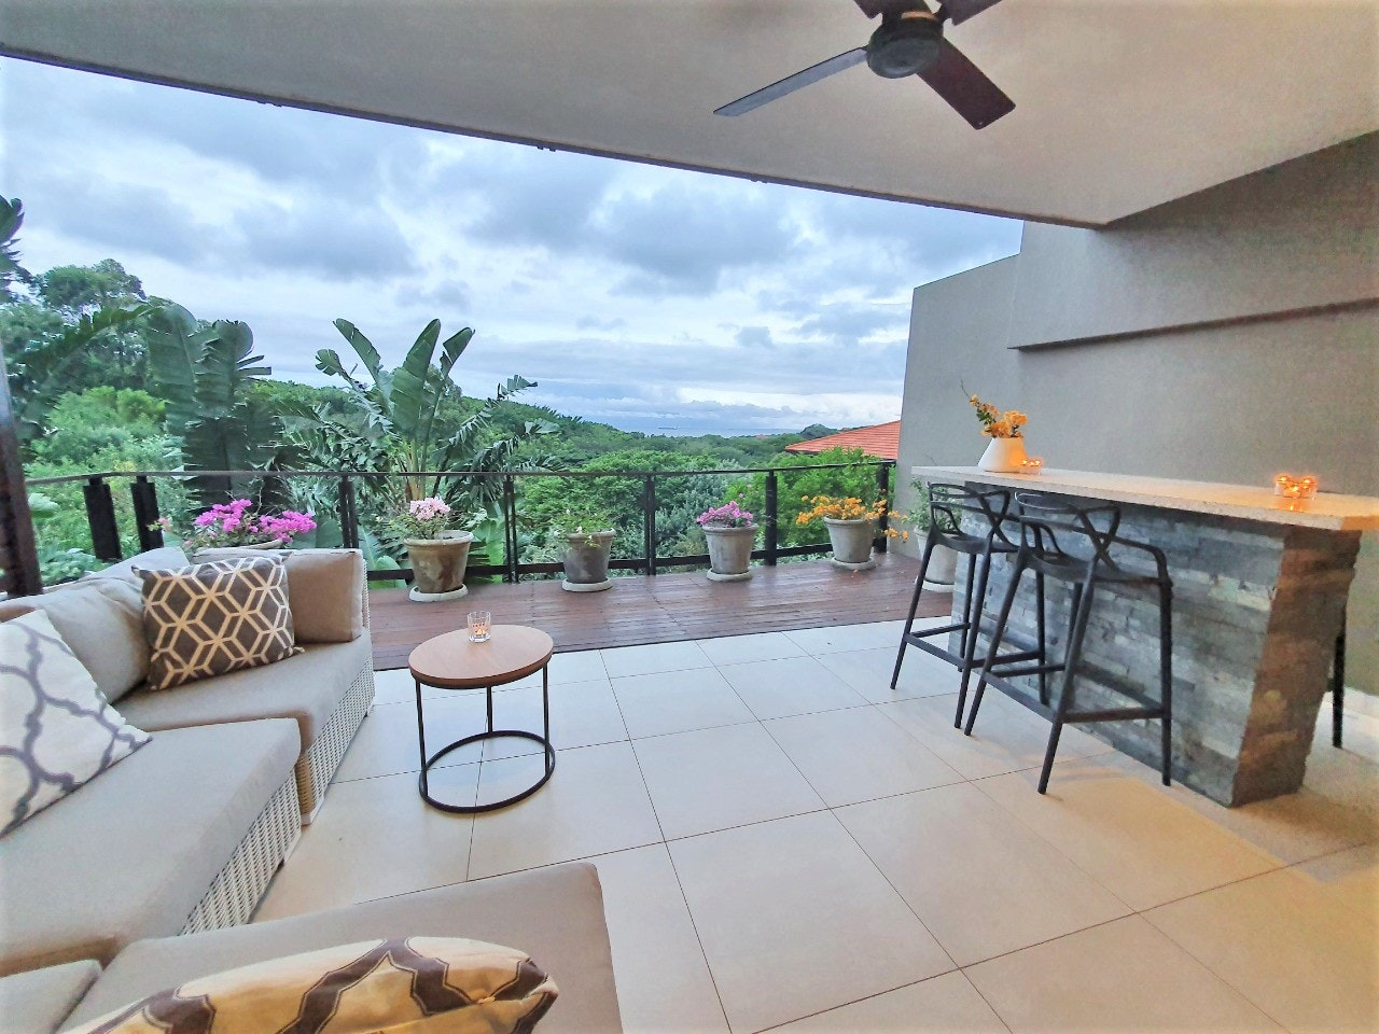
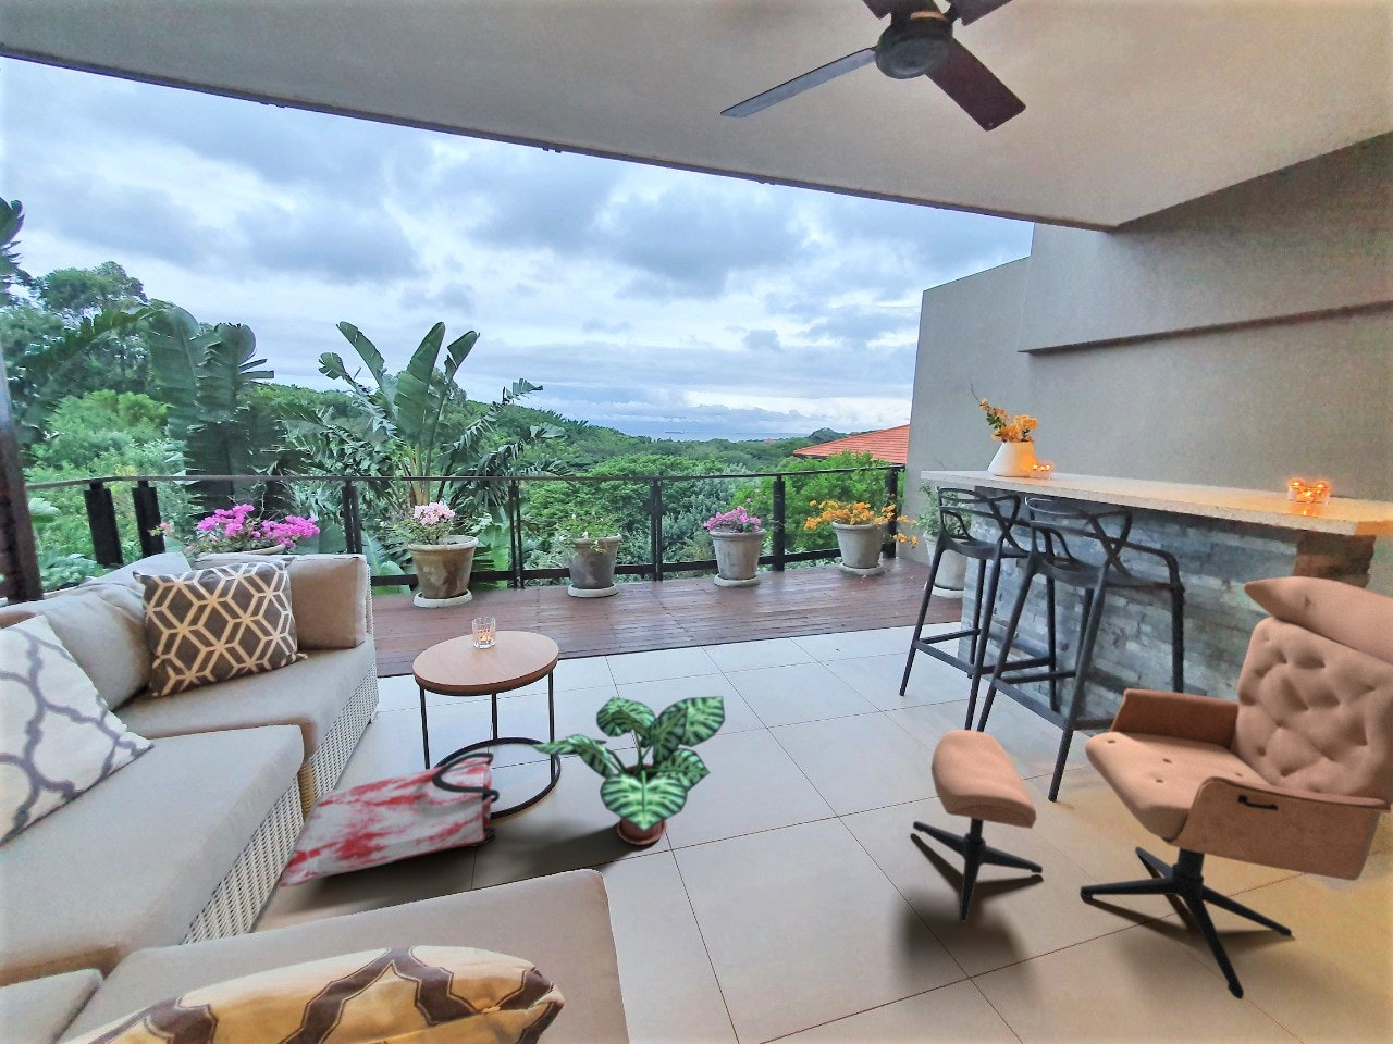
+ potted plant [530,695,726,847]
+ lounge chair [911,576,1393,1000]
+ bag [279,751,500,888]
